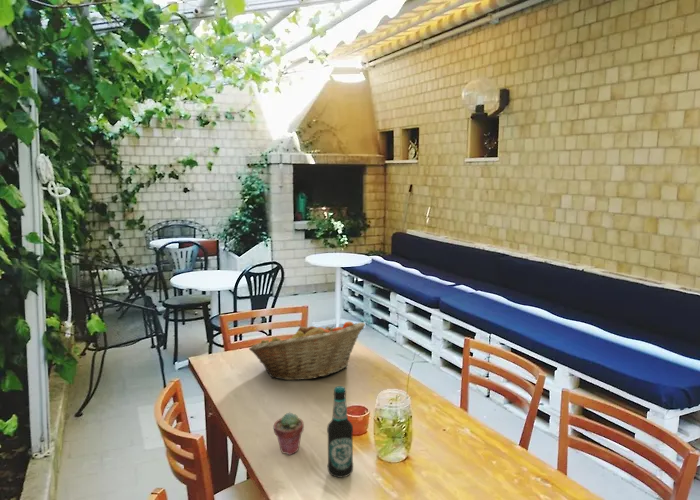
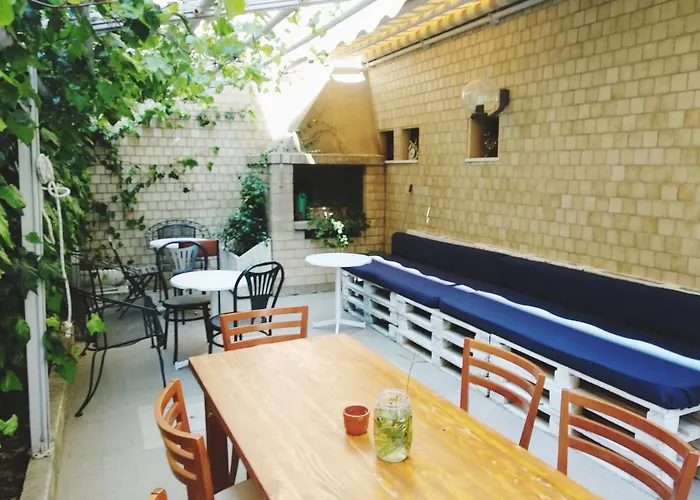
- bottle [326,385,354,479]
- fruit basket [248,321,366,381]
- potted succulent [272,411,305,456]
